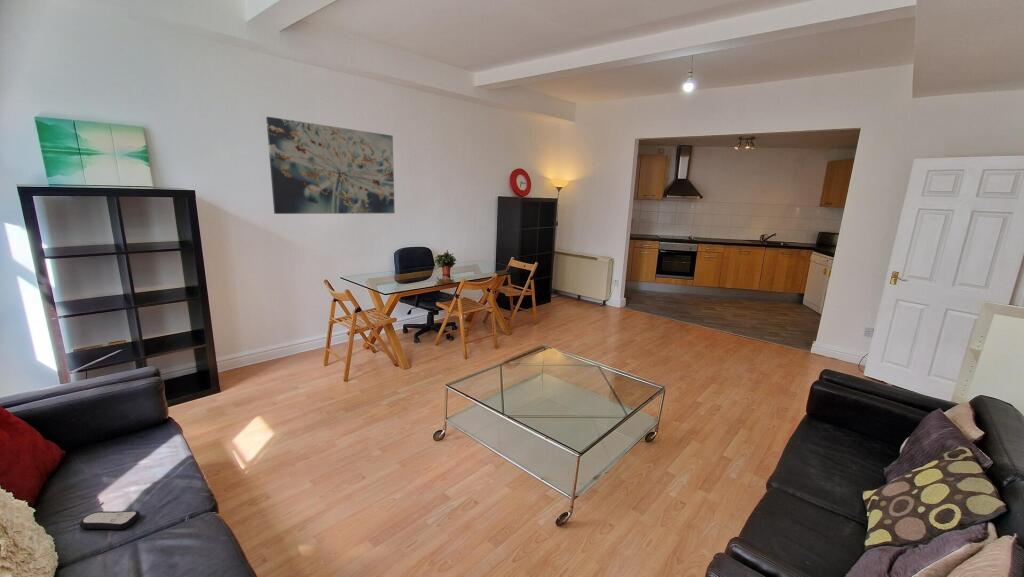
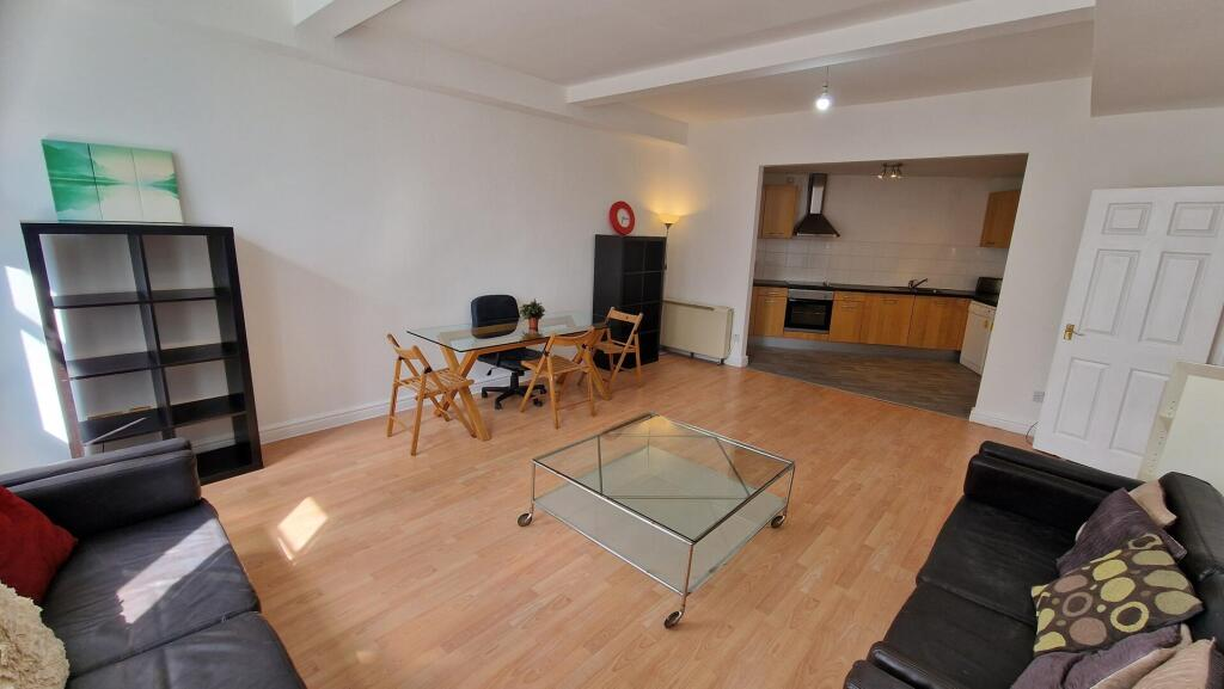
- remote control [78,510,141,531]
- wall art [265,116,396,215]
